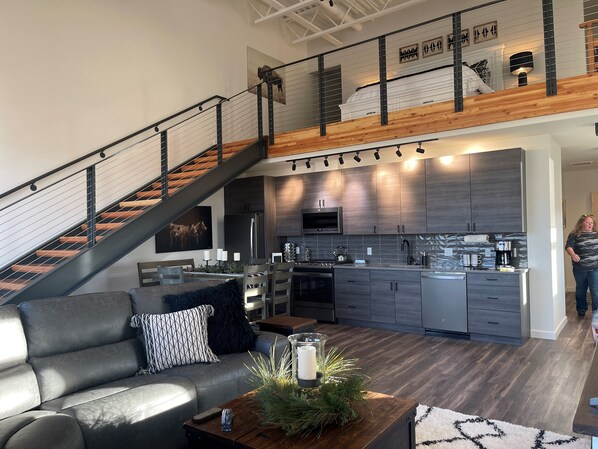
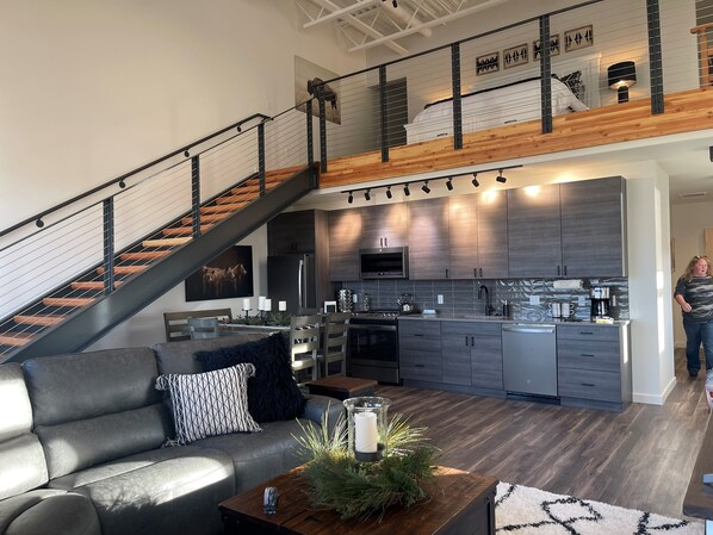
- remote control [190,406,224,425]
